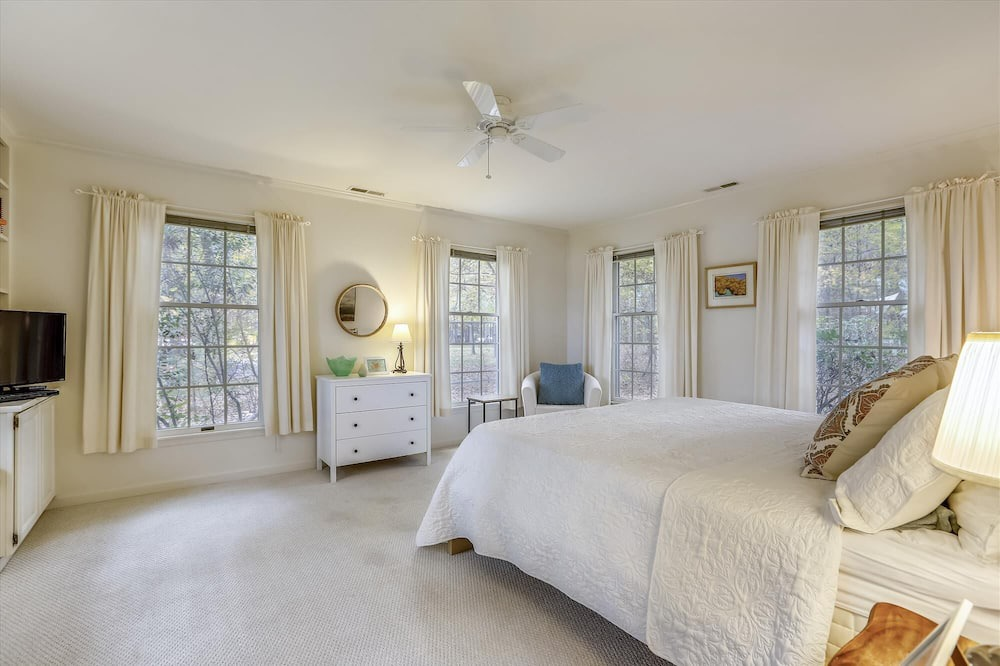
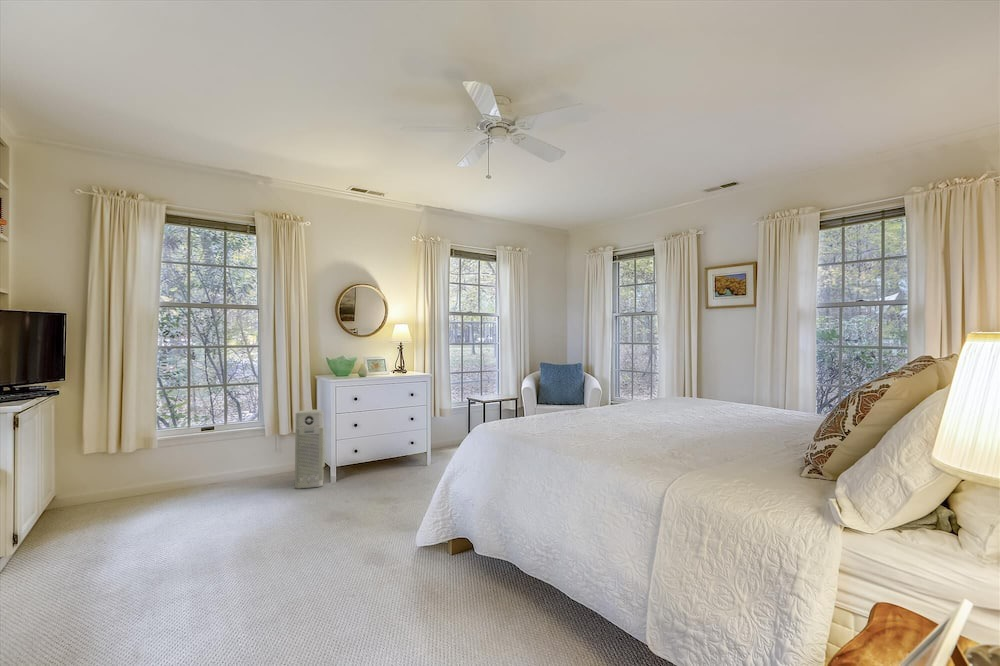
+ air purifier [294,409,326,490]
